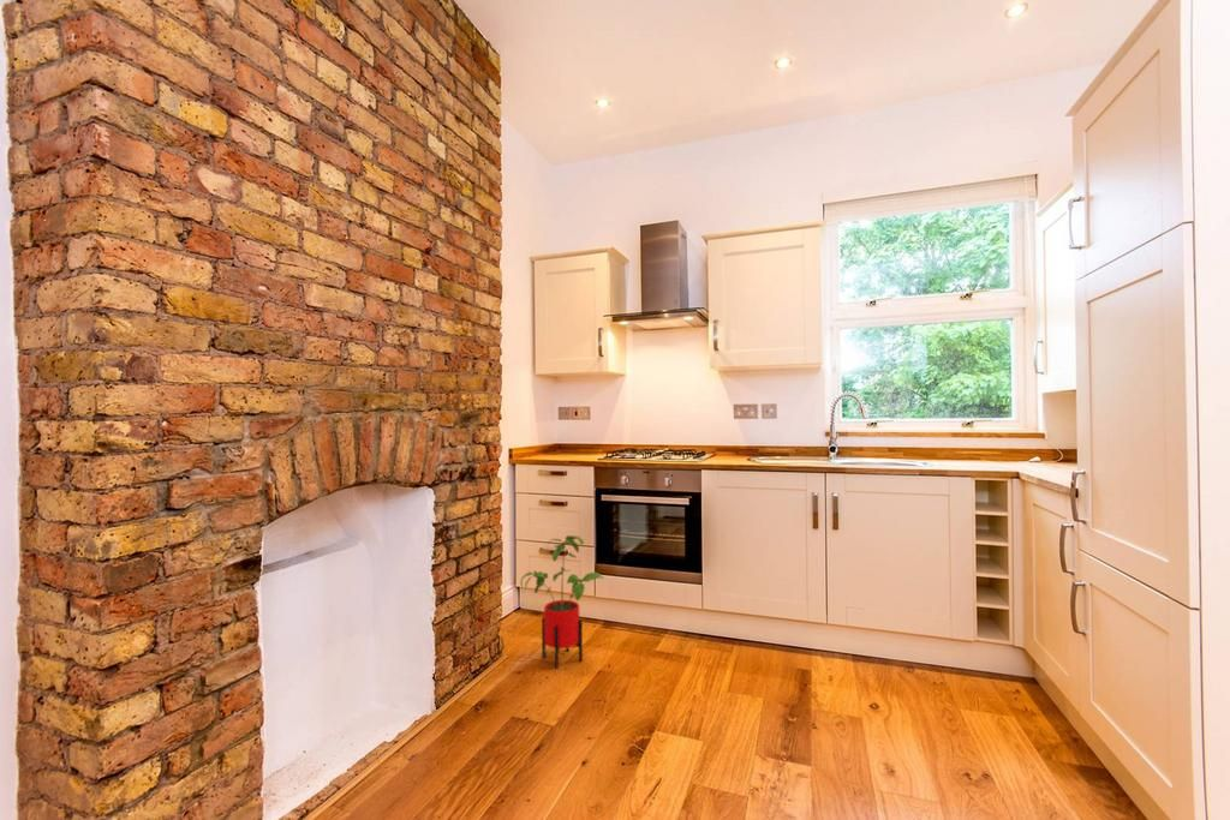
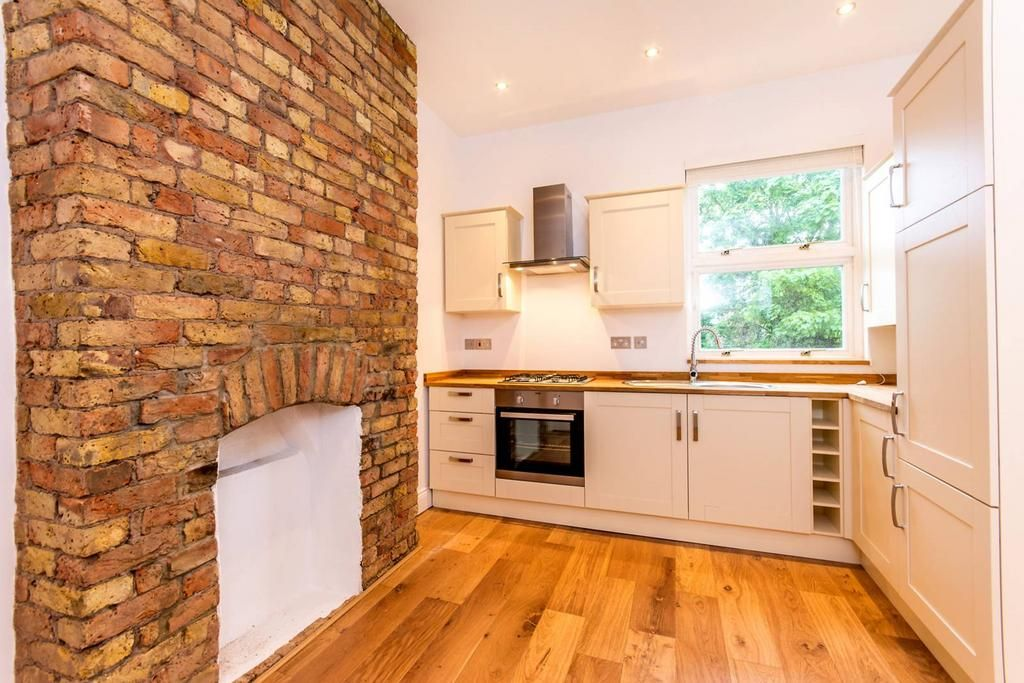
- house plant [520,534,605,670]
